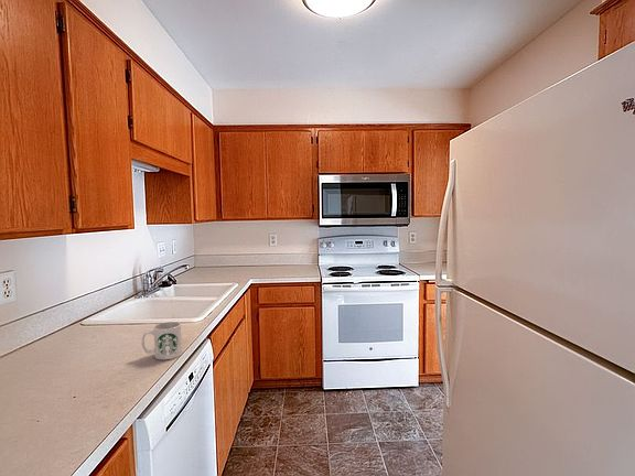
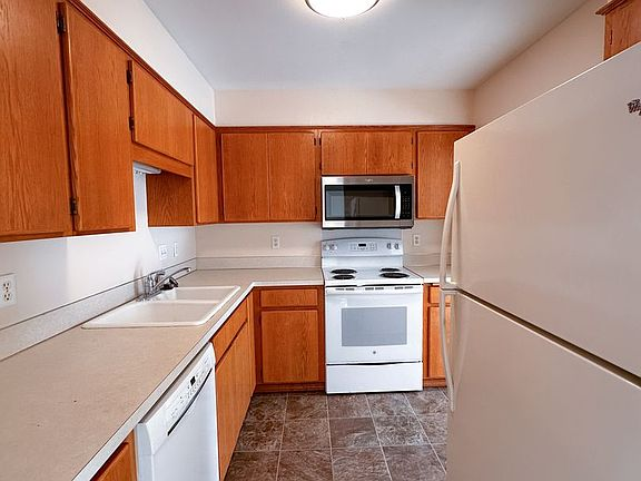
- mug [140,321,183,360]
